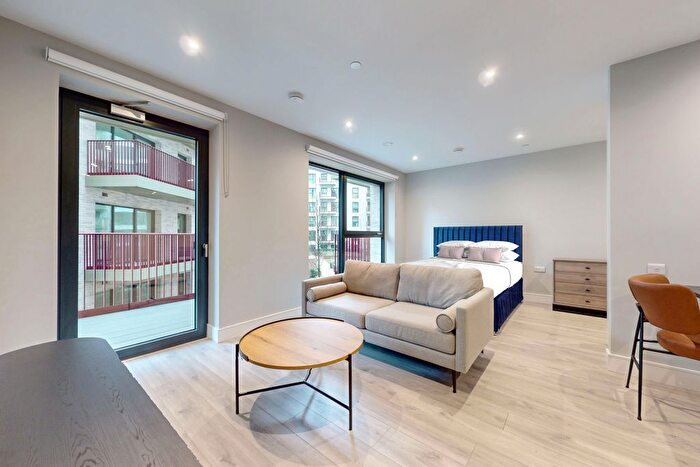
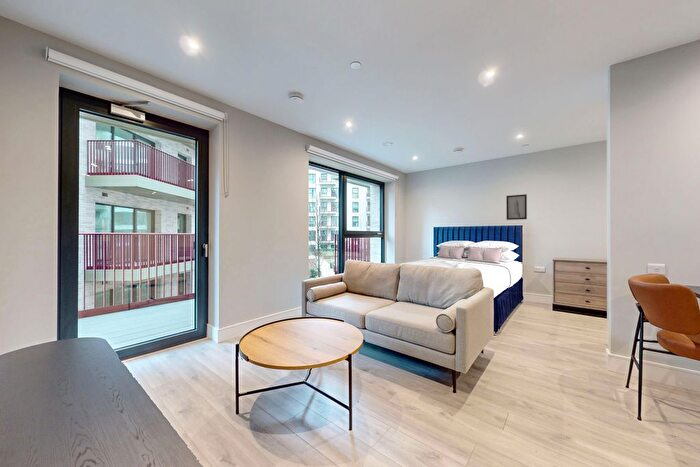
+ wall art [505,193,528,221]
